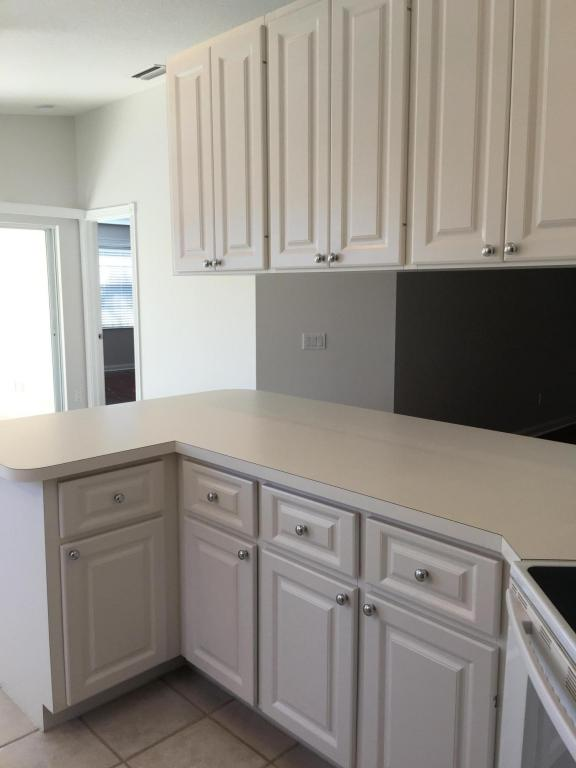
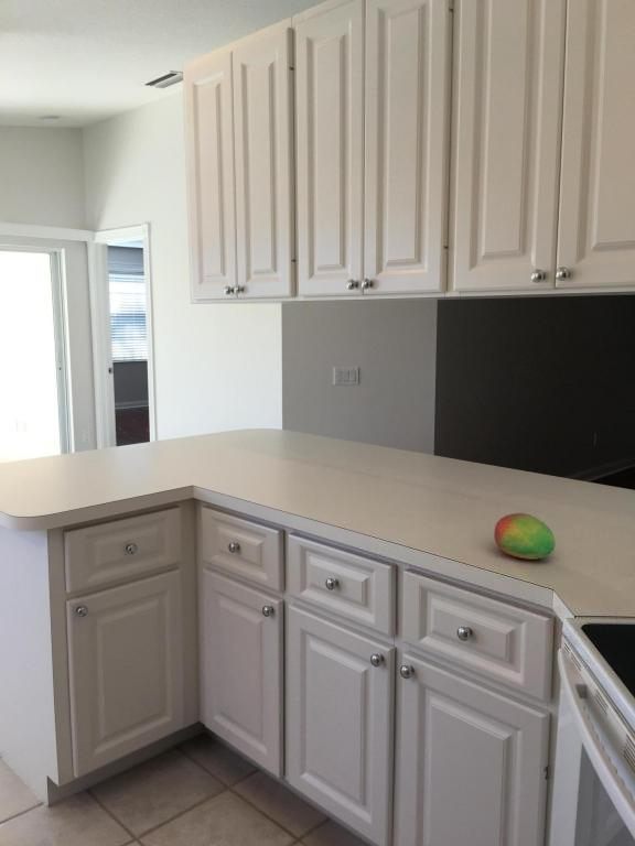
+ fruit [493,512,557,561]
